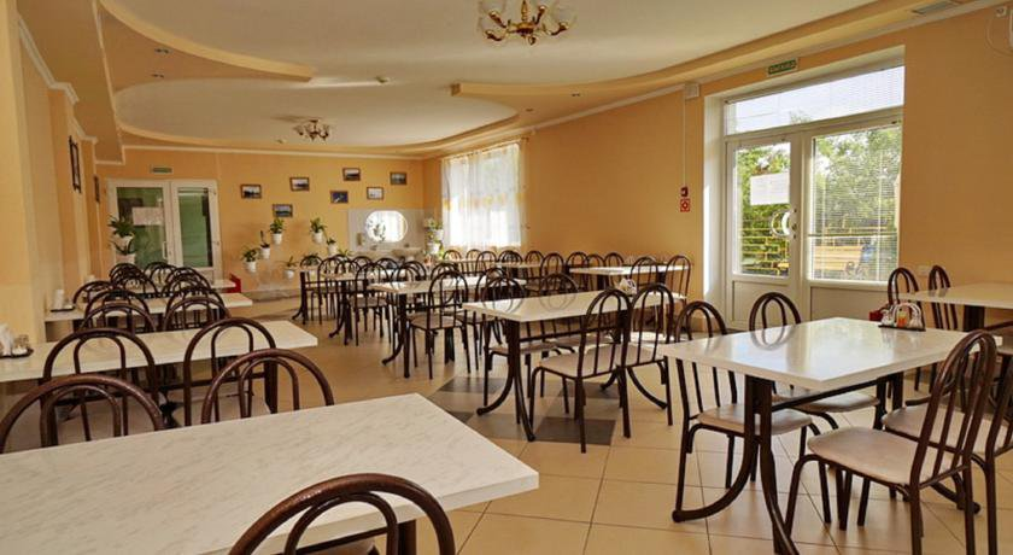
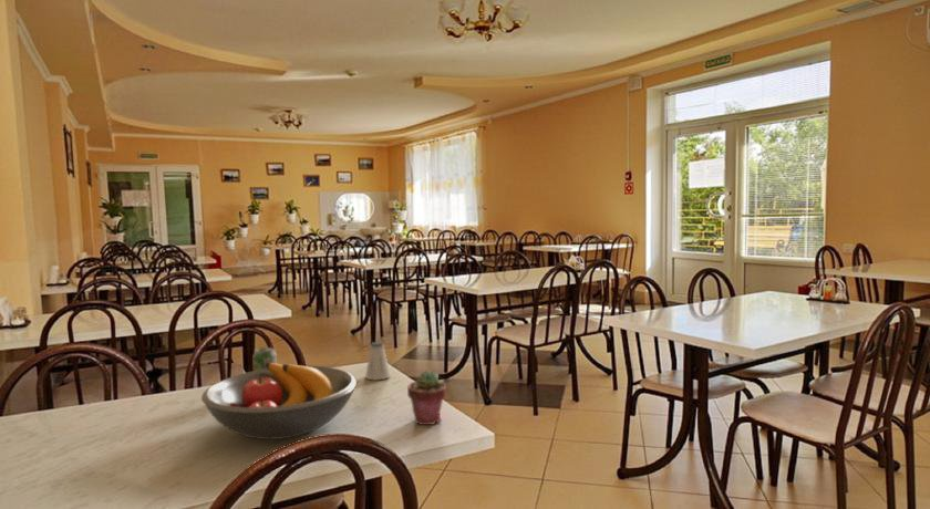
+ fruit bowl [200,362,358,440]
+ potted succulent [406,370,447,426]
+ beverage can [251,346,278,371]
+ saltshaker [364,341,392,381]
